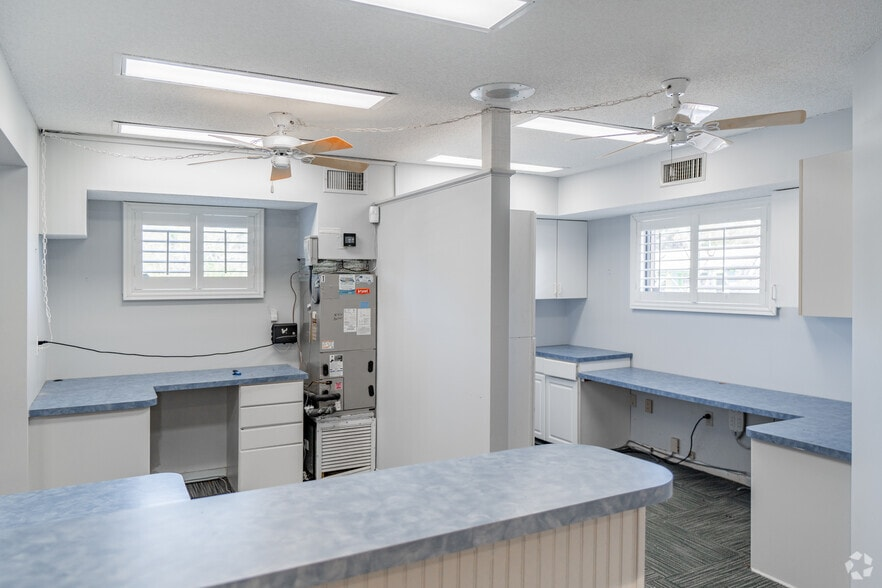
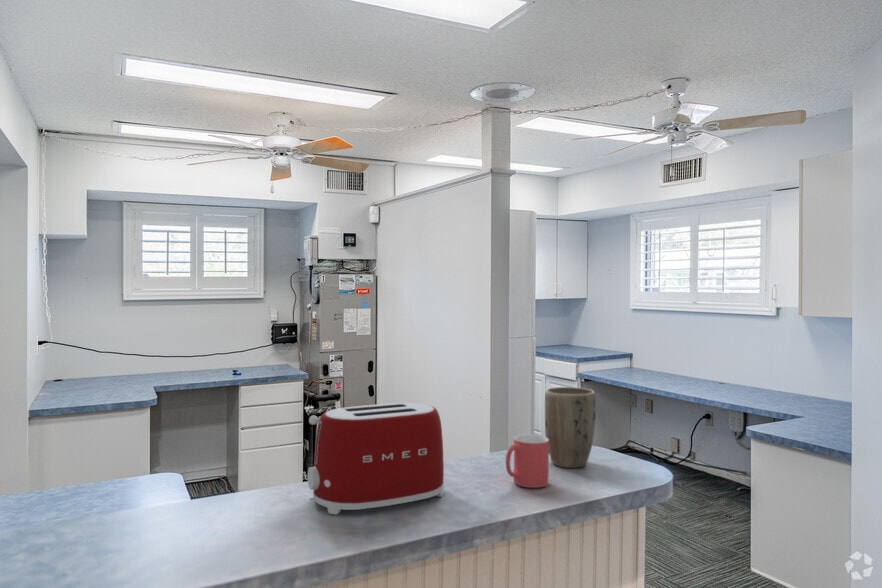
+ toaster [307,402,445,515]
+ mug [505,434,550,489]
+ plant pot [544,386,597,469]
